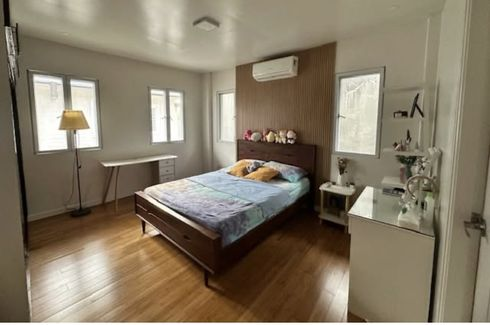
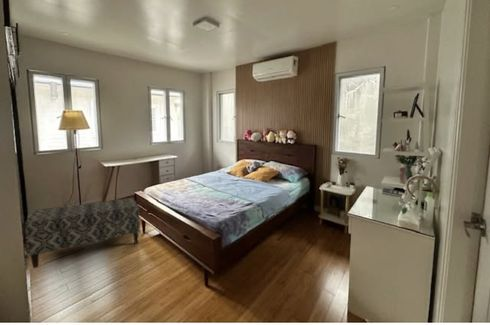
+ bench [24,197,141,269]
